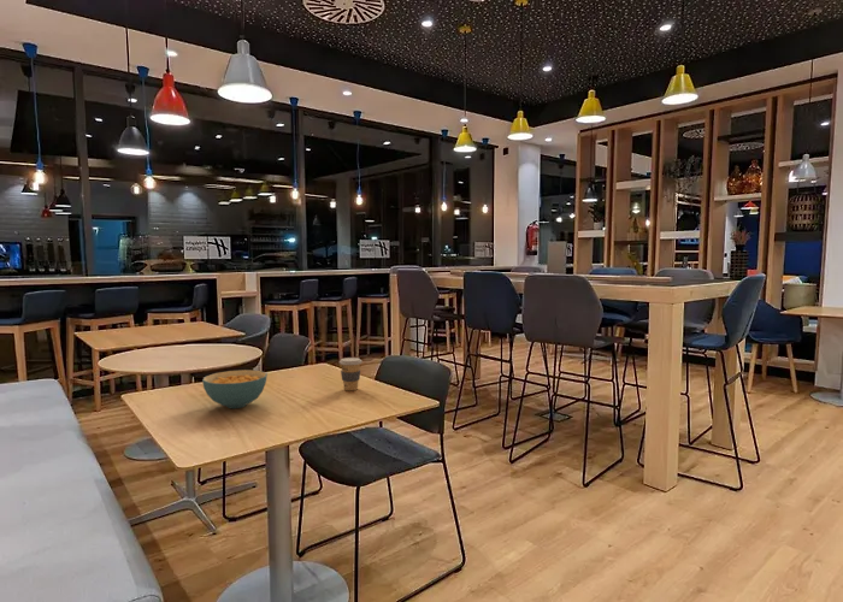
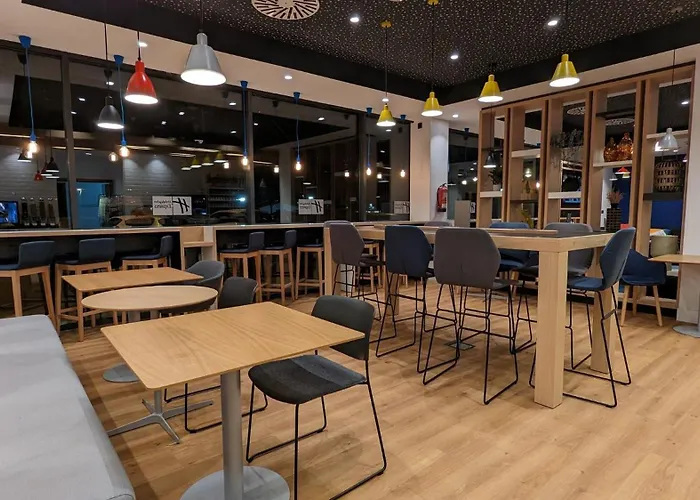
- cereal bowl [201,368,269,409]
- coffee cup [338,356,362,391]
